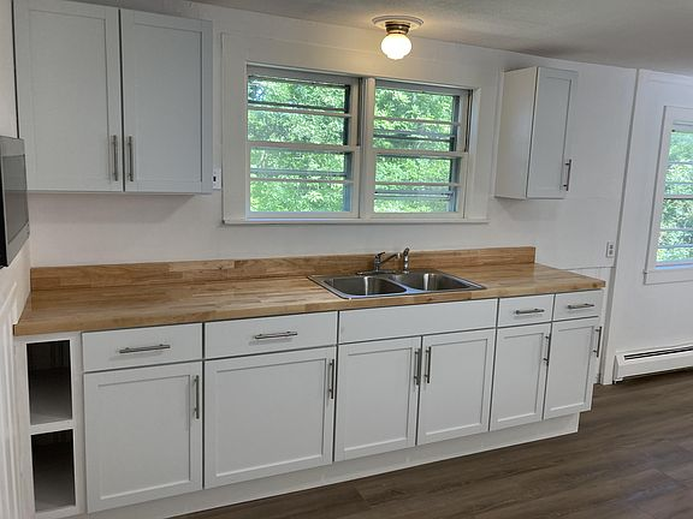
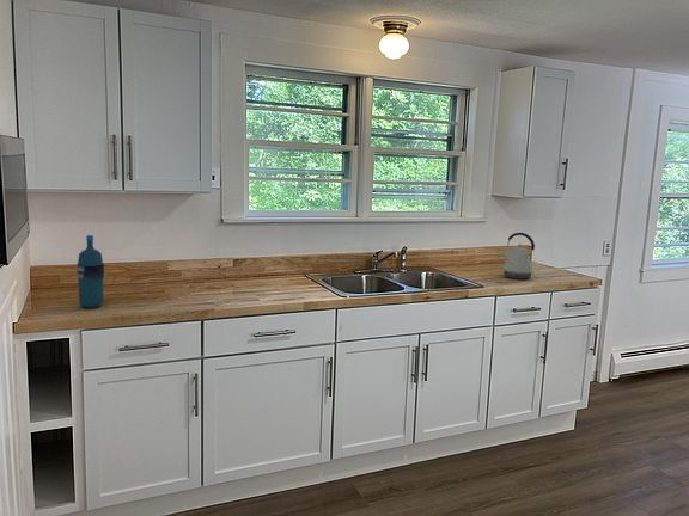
+ kettle [500,232,536,281]
+ water bottle [75,234,105,309]
